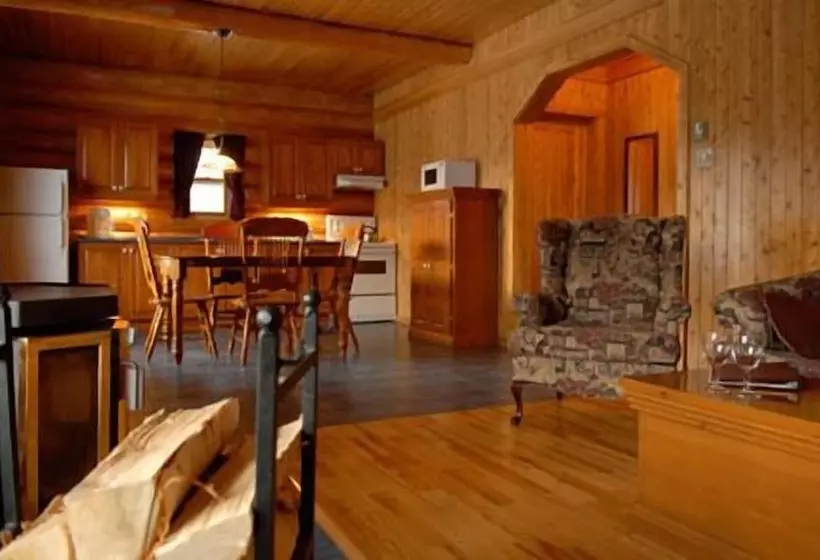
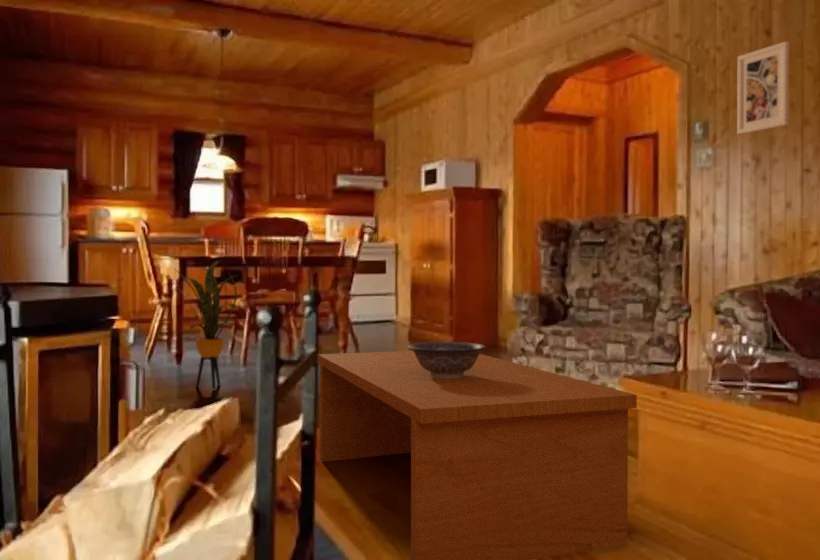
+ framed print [736,40,790,135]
+ coffee table [318,350,638,560]
+ decorative bowl [407,341,488,378]
+ house plant [157,259,247,390]
